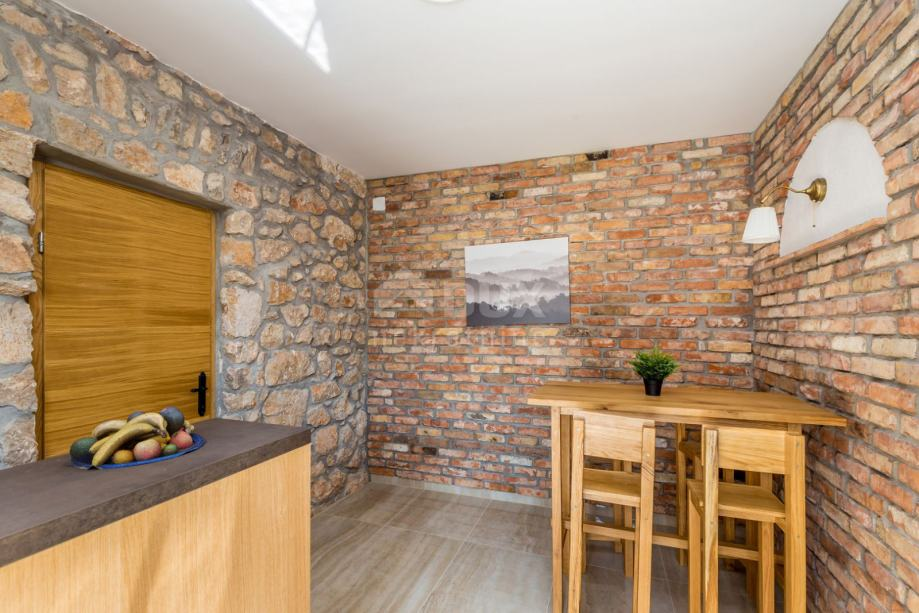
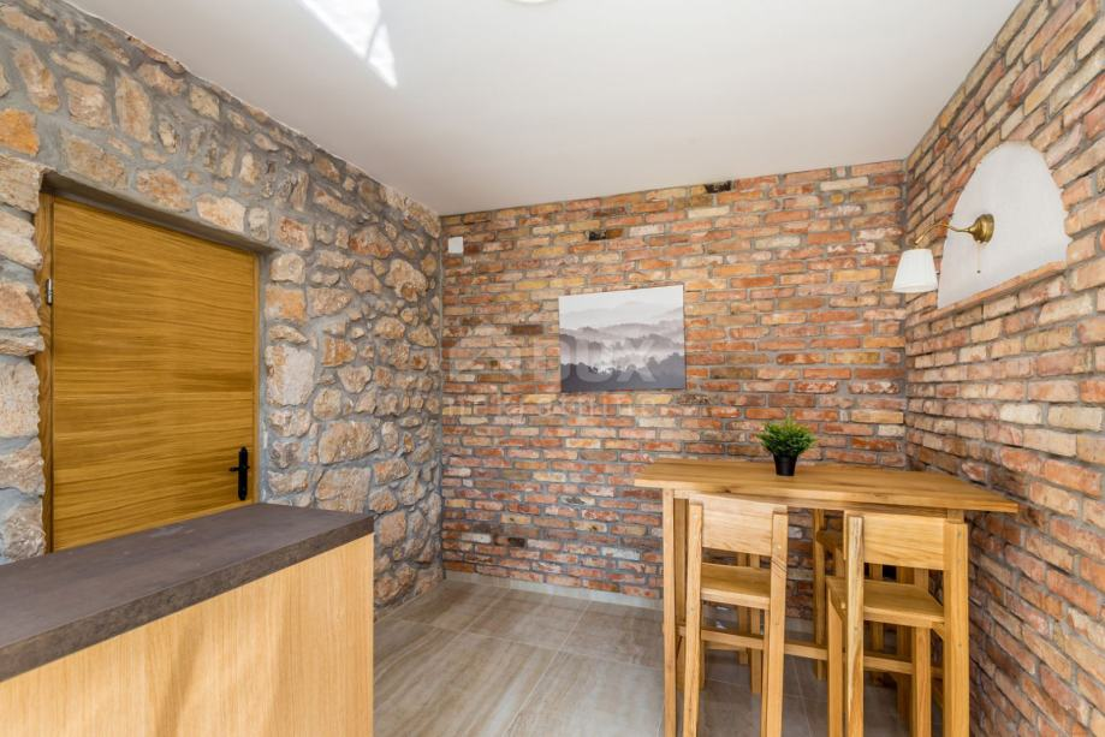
- fruit bowl [67,405,206,470]
